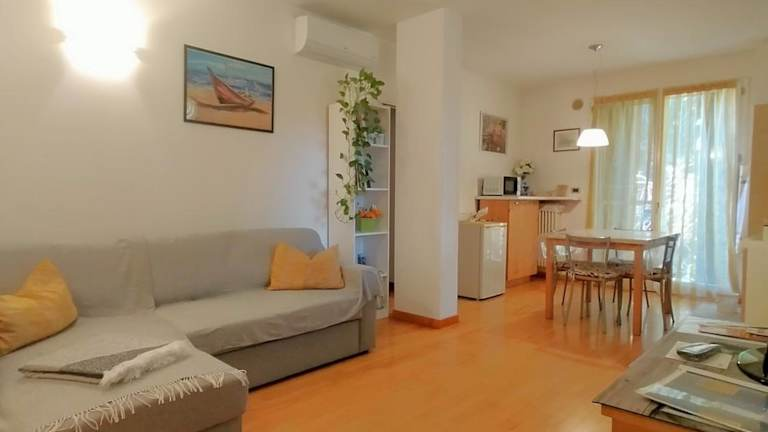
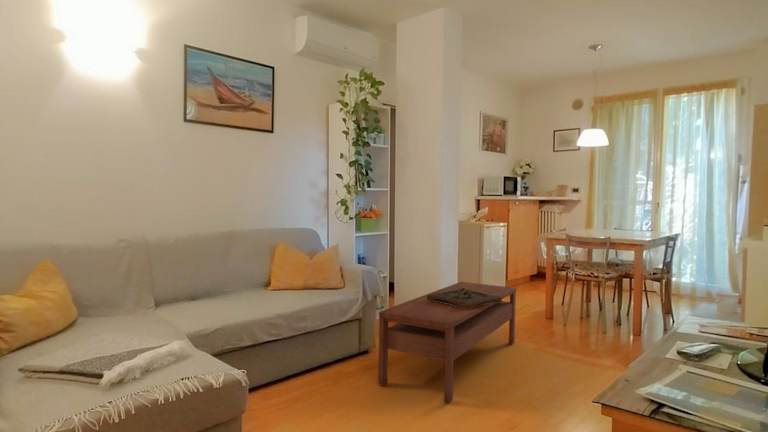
+ coffee table [377,281,517,404]
+ wooden tray [426,287,503,310]
